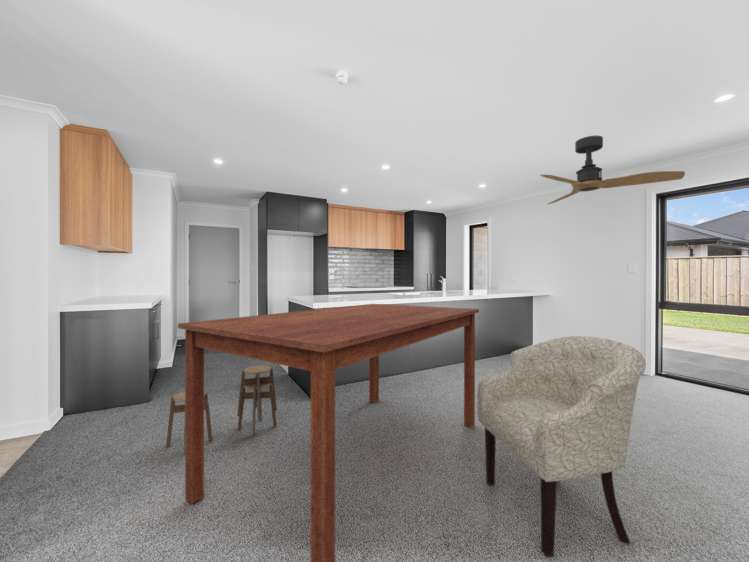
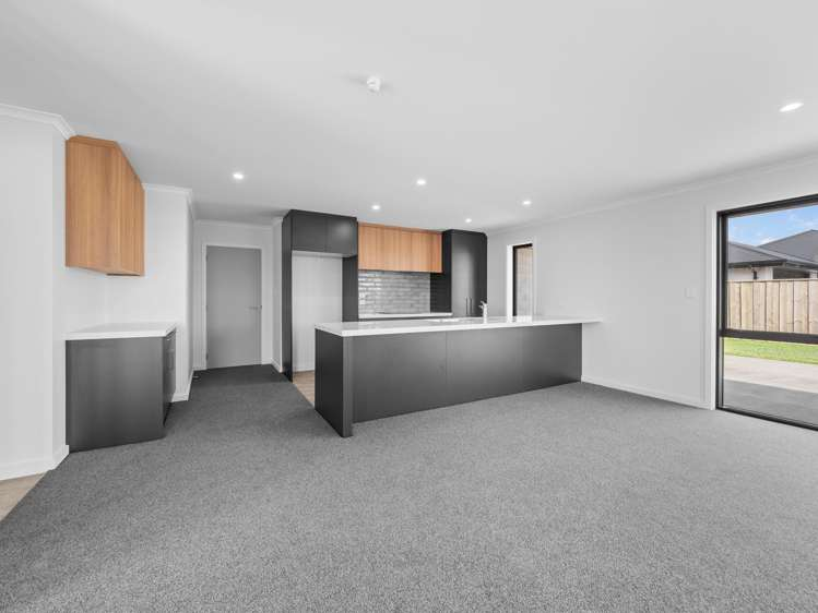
- stool [165,365,278,455]
- ceiling fan [539,135,686,206]
- dining table [177,303,480,562]
- chair [476,335,647,558]
